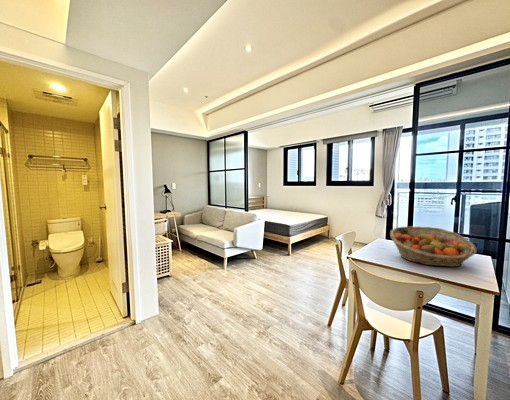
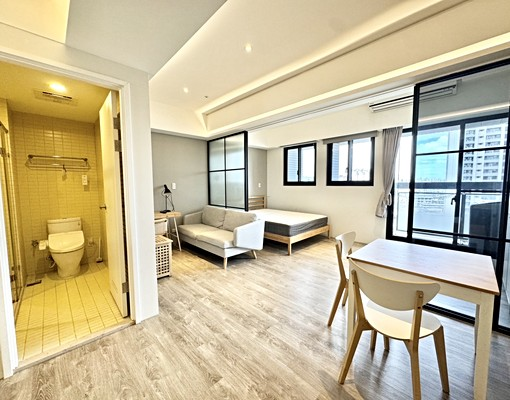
- fruit basket [389,225,478,268]
